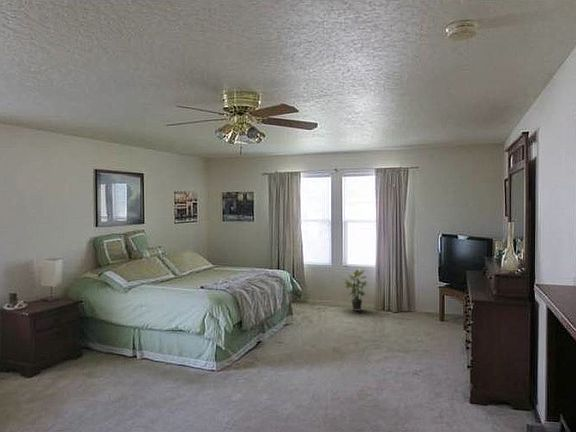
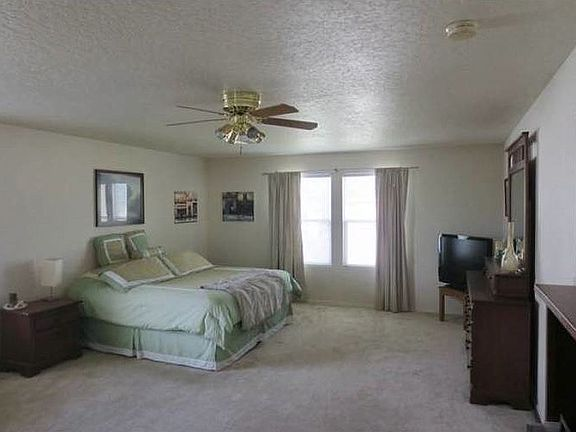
- potted plant [344,267,368,312]
